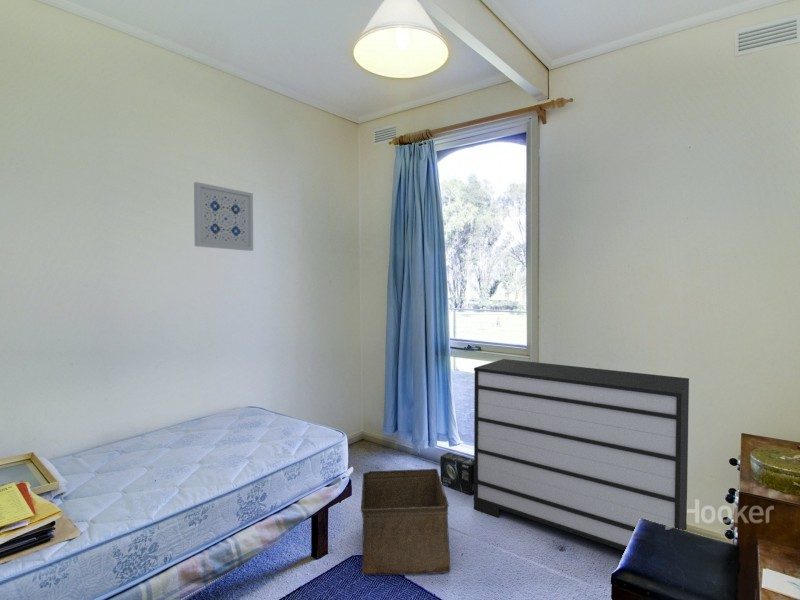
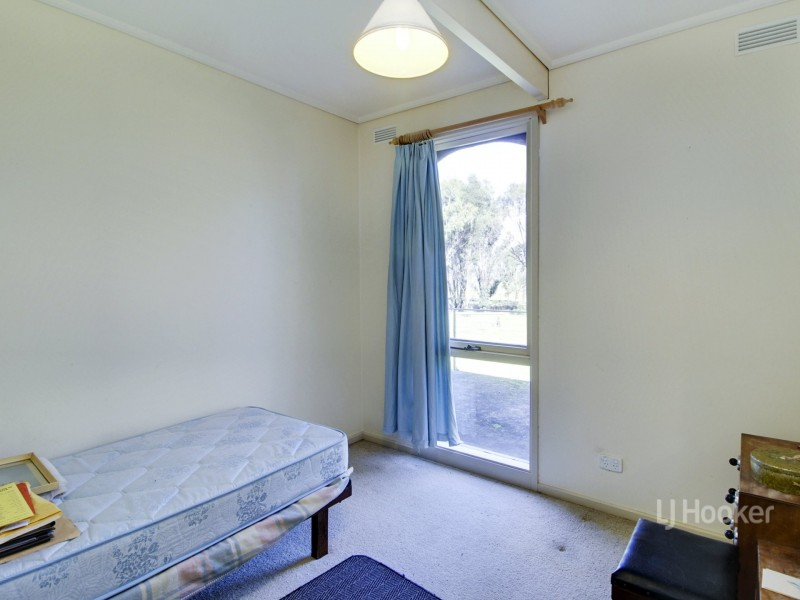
- storage bin [360,468,452,576]
- box [439,451,474,496]
- wall art [193,181,254,252]
- dresser [473,358,690,552]
